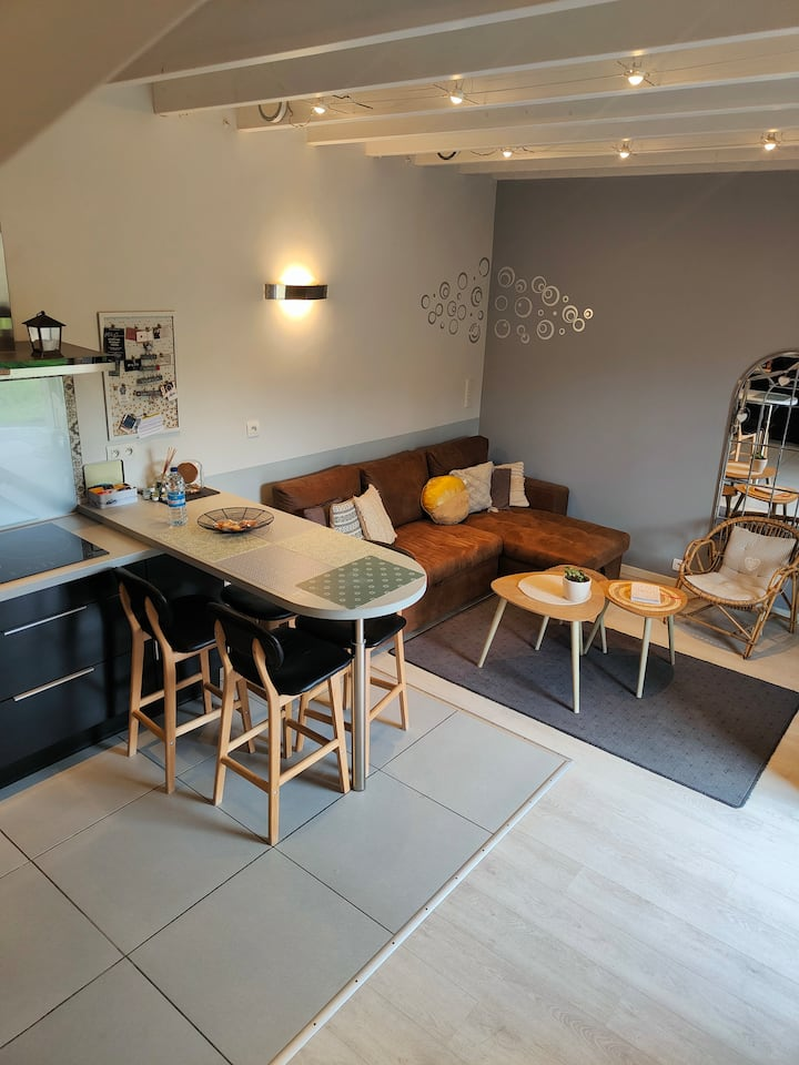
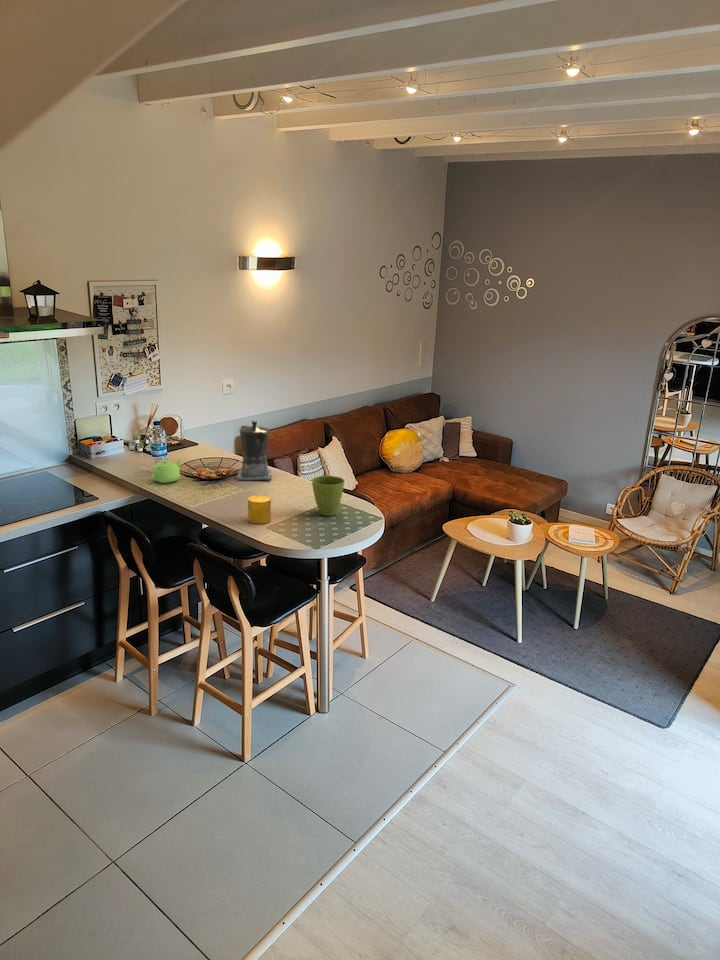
+ cup [247,494,272,525]
+ flower pot [311,475,346,517]
+ coffee maker [236,419,272,481]
+ teapot [151,457,183,484]
